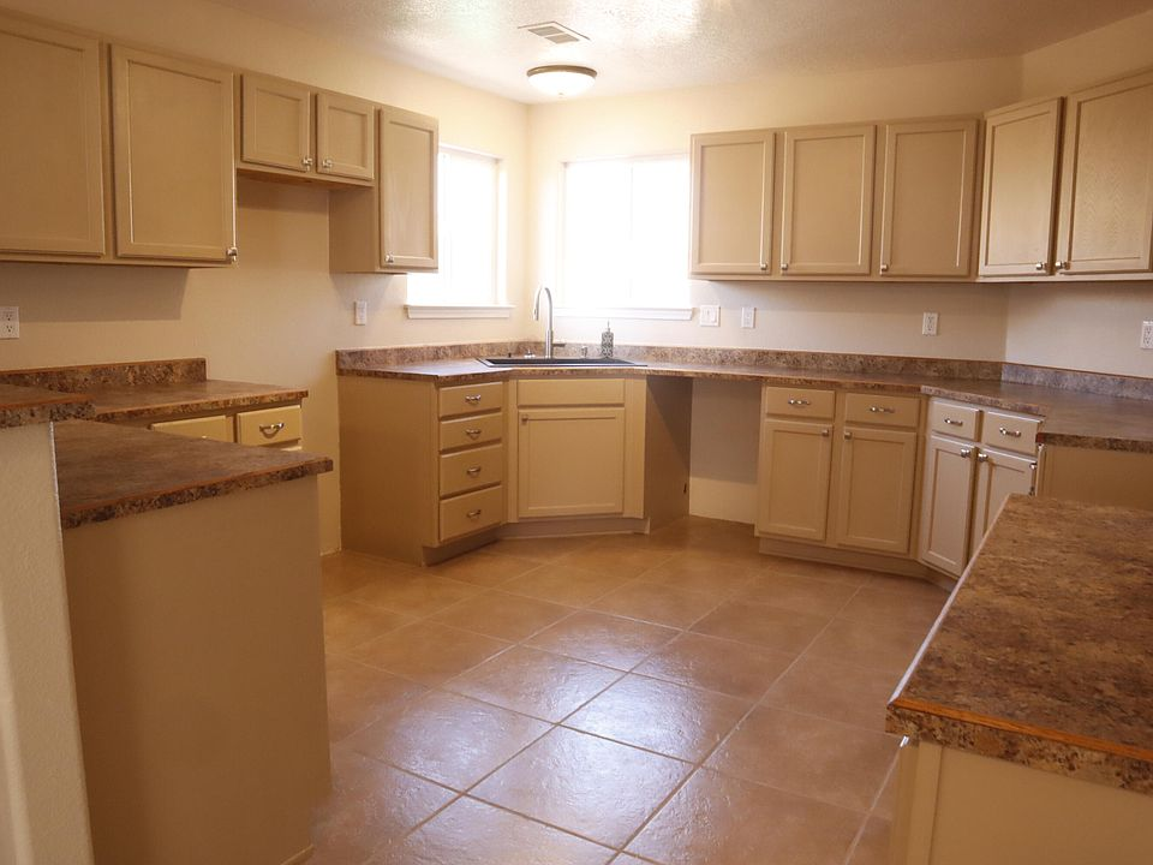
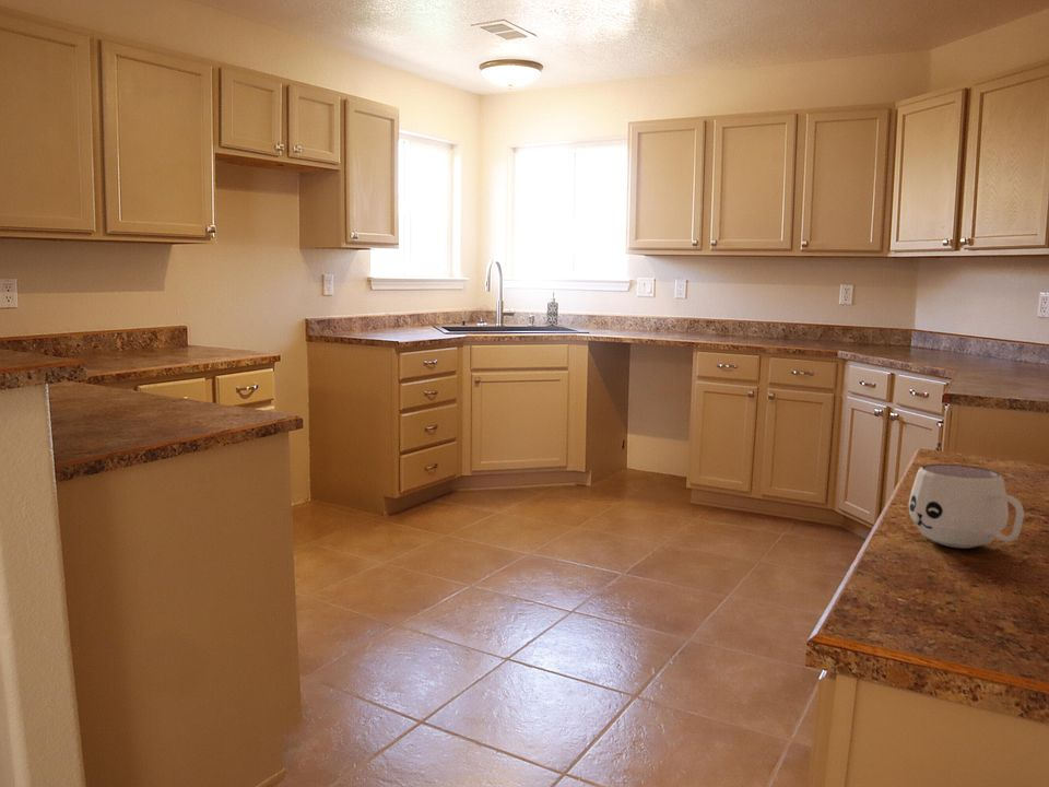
+ mug [908,463,1025,550]
